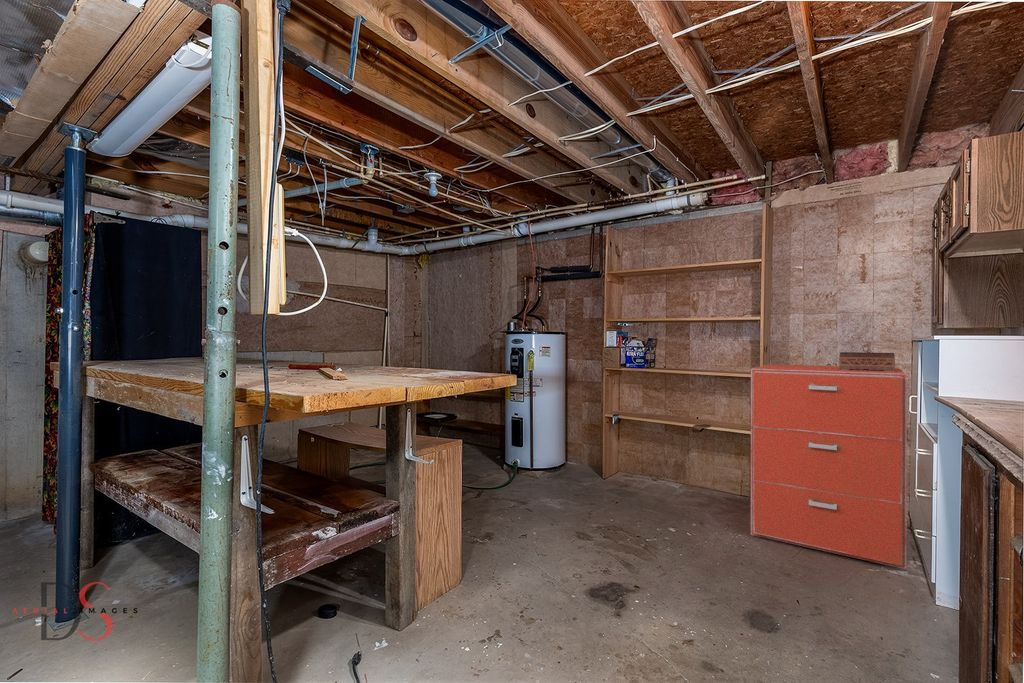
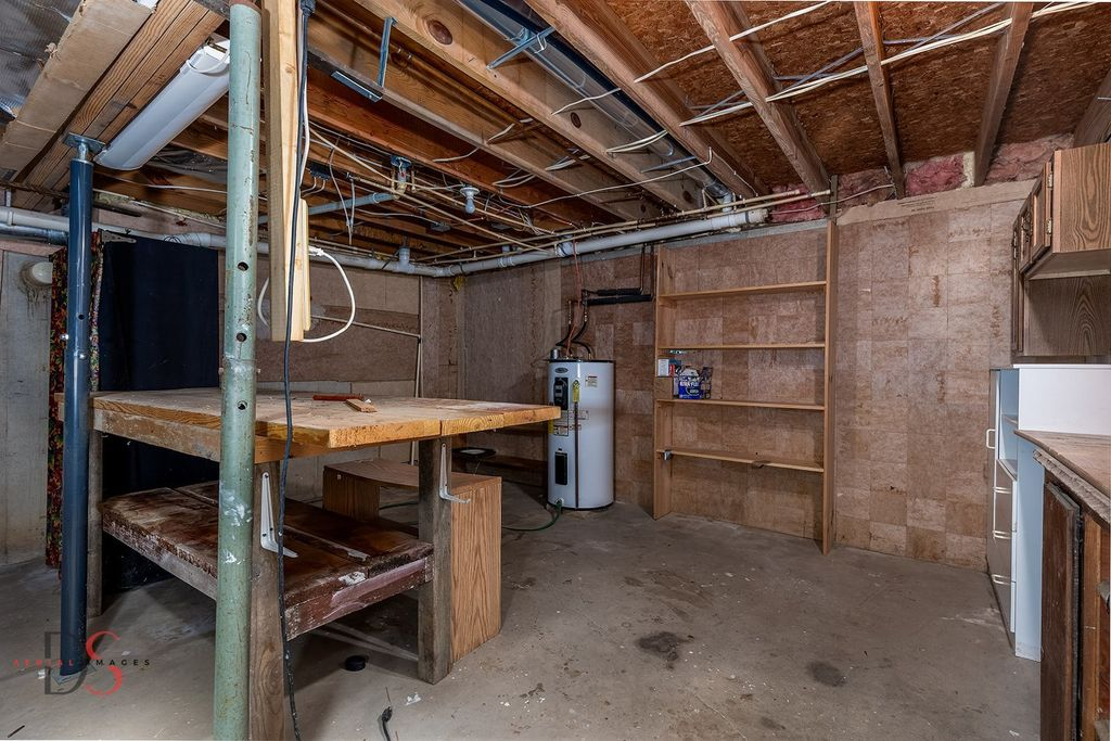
- filing cabinet [750,363,908,570]
- tissue box [838,351,896,371]
